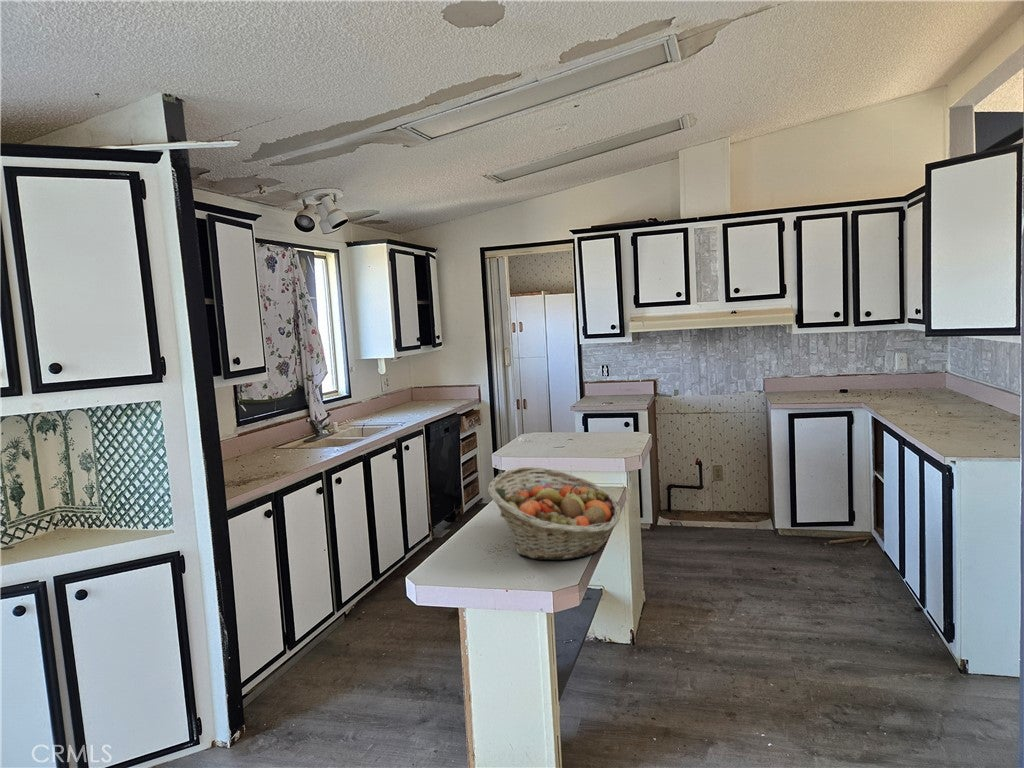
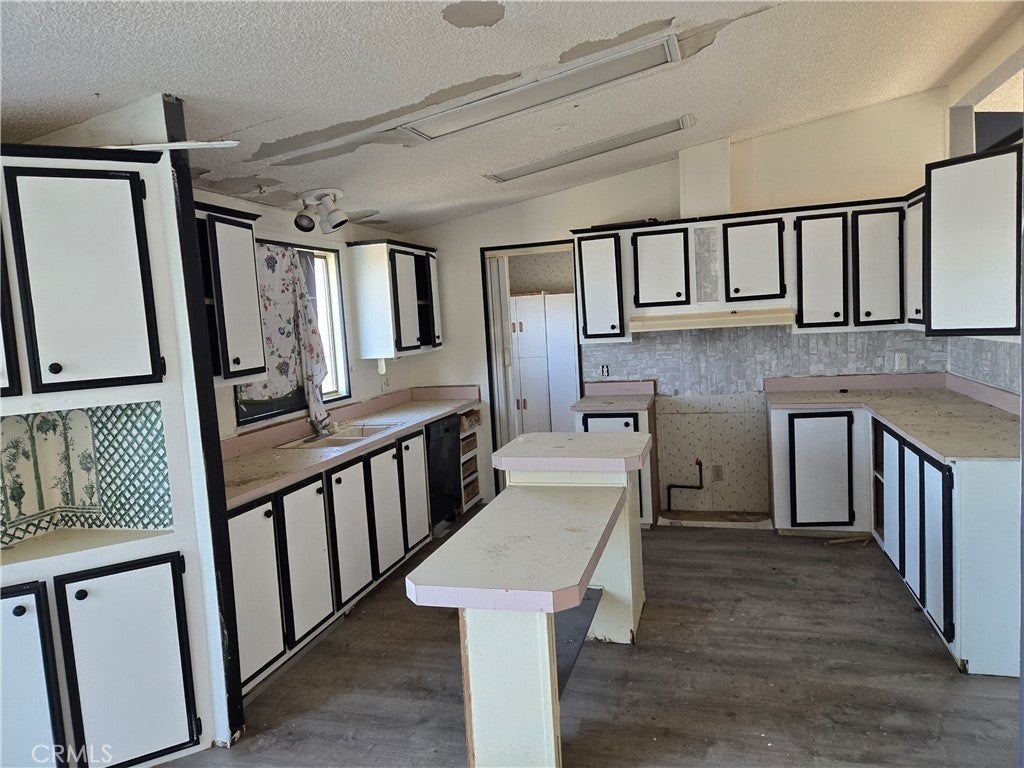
- fruit basket [487,466,622,561]
